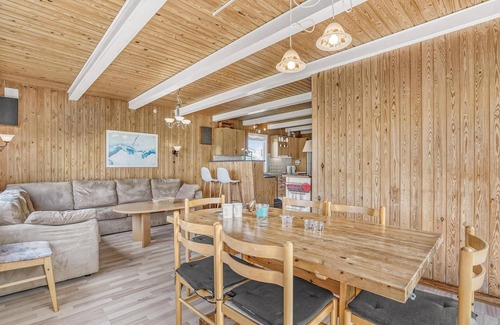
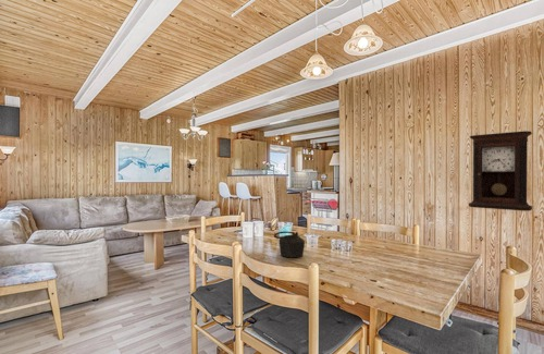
+ teapot [273,230,306,258]
+ pendulum clock [468,130,533,212]
